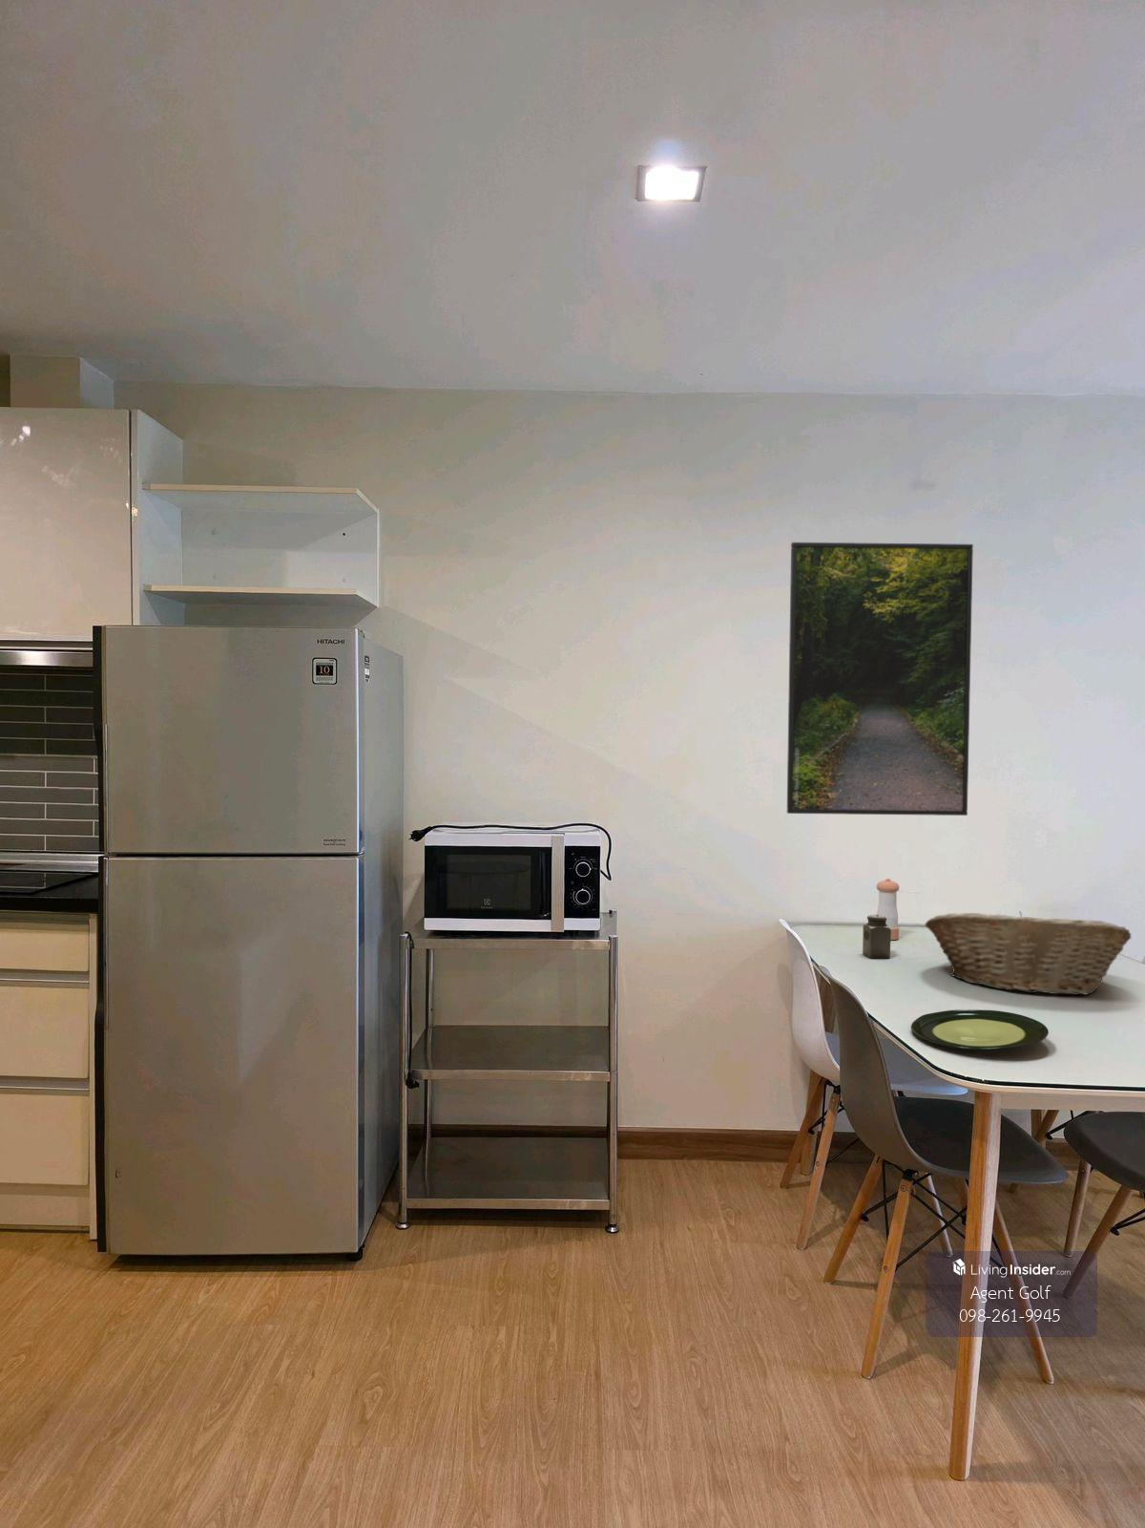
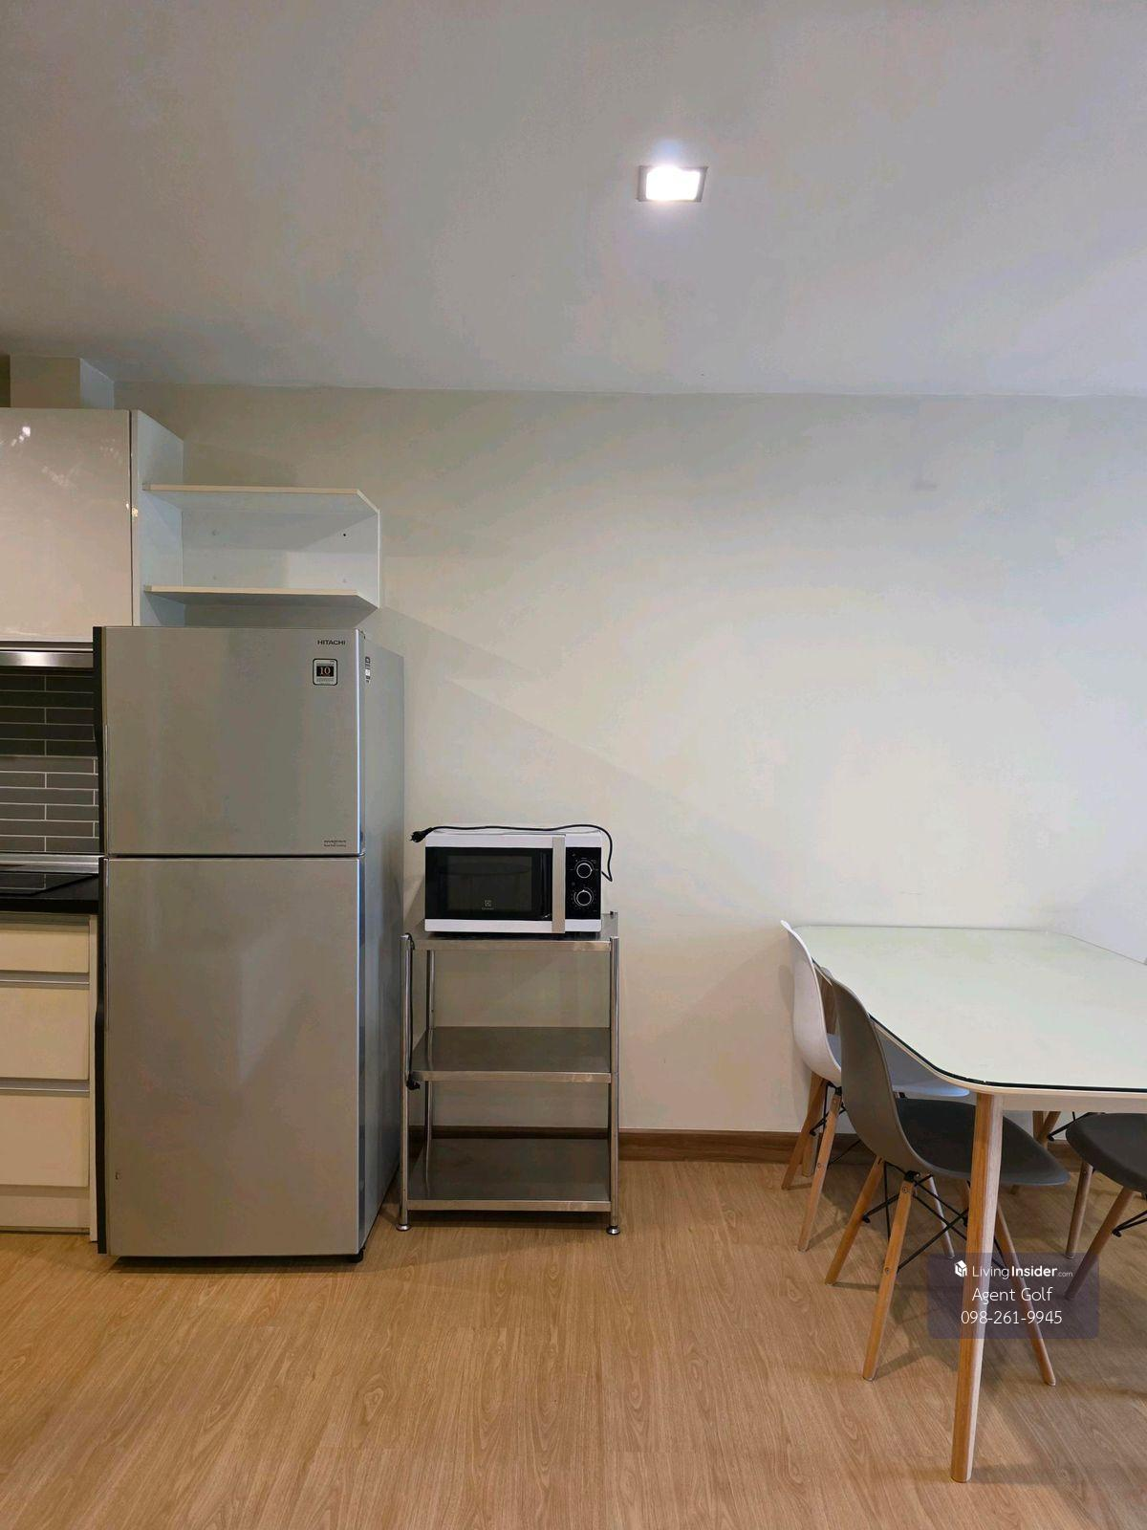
- fruit basket [925,910,1133,996]
- plate [910,1008,1050,1053]
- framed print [787,541,974,817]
- pepper shaker [876,877,900,941]
- salt shaker [861,914,891,959]
